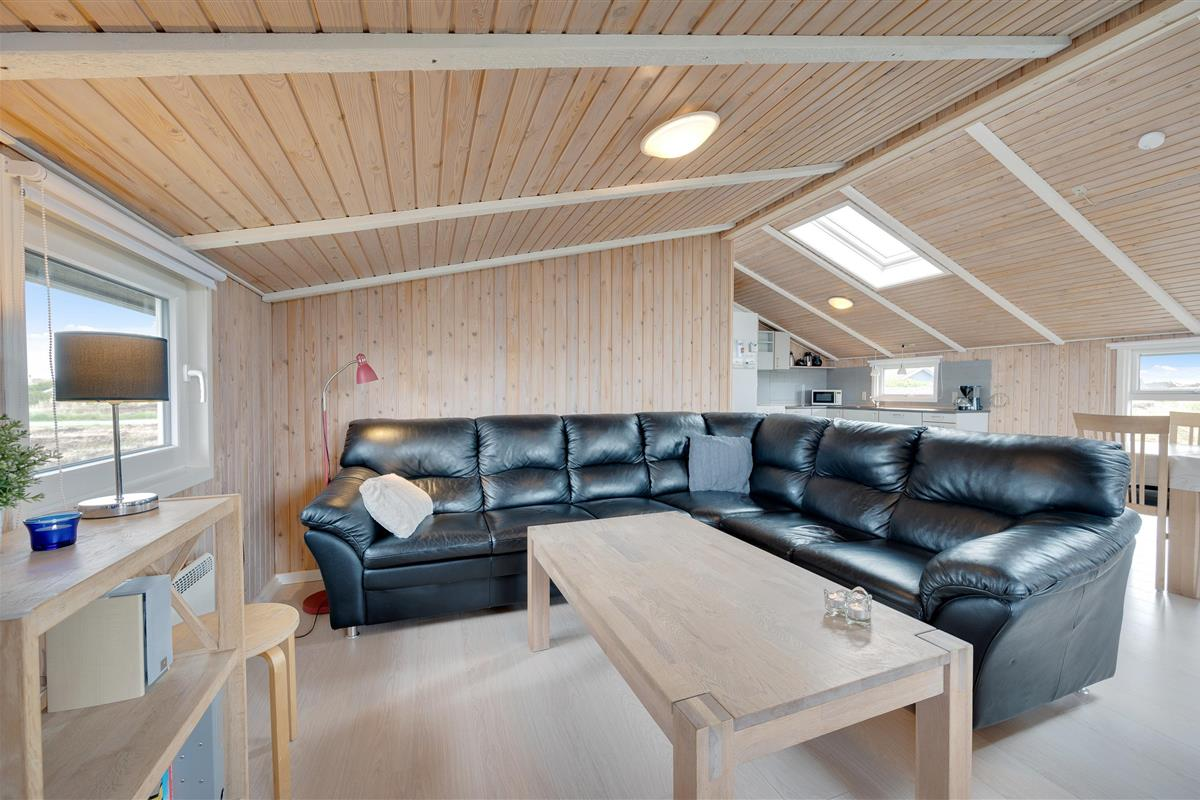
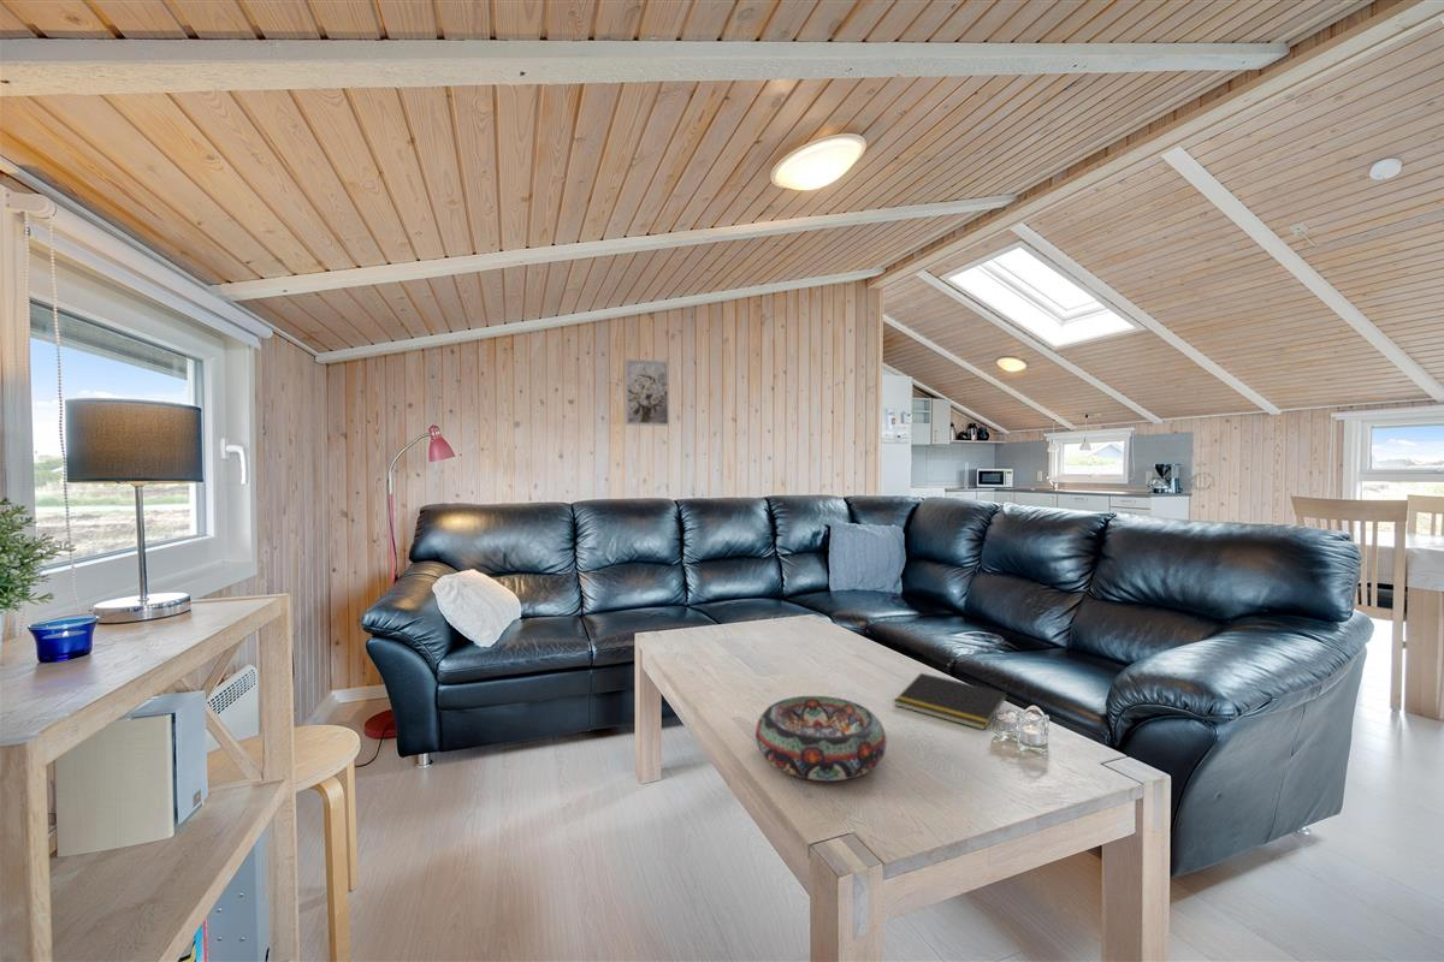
+ notepad [893,672,1008,731]
+ decorative bowl [754,695,888,782]
+ wall art [623,357,670,427]
